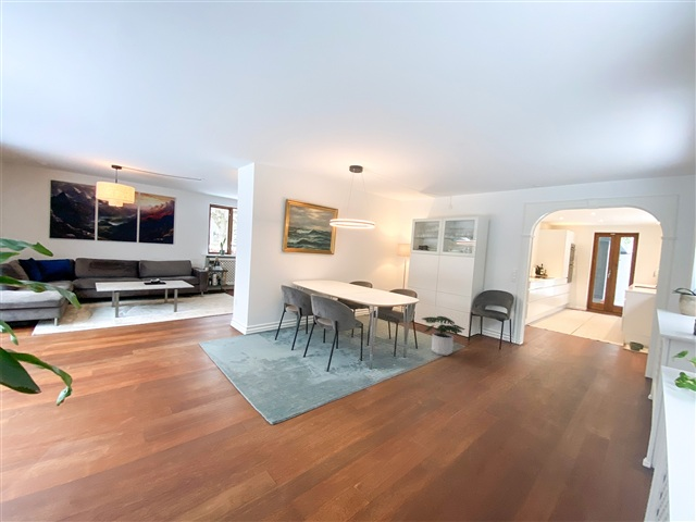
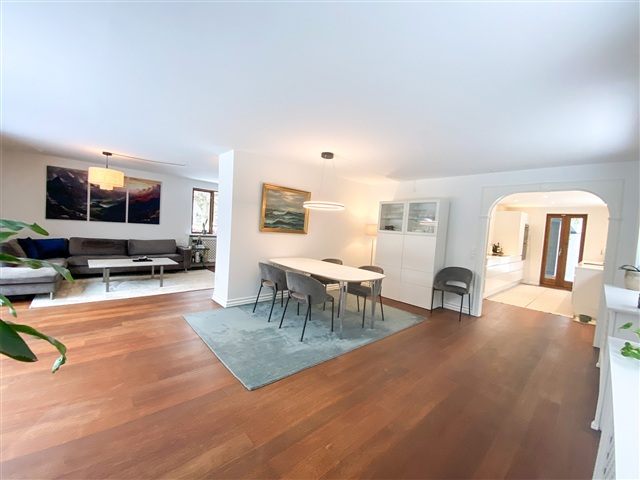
- potted plant [420,315,465,357]
